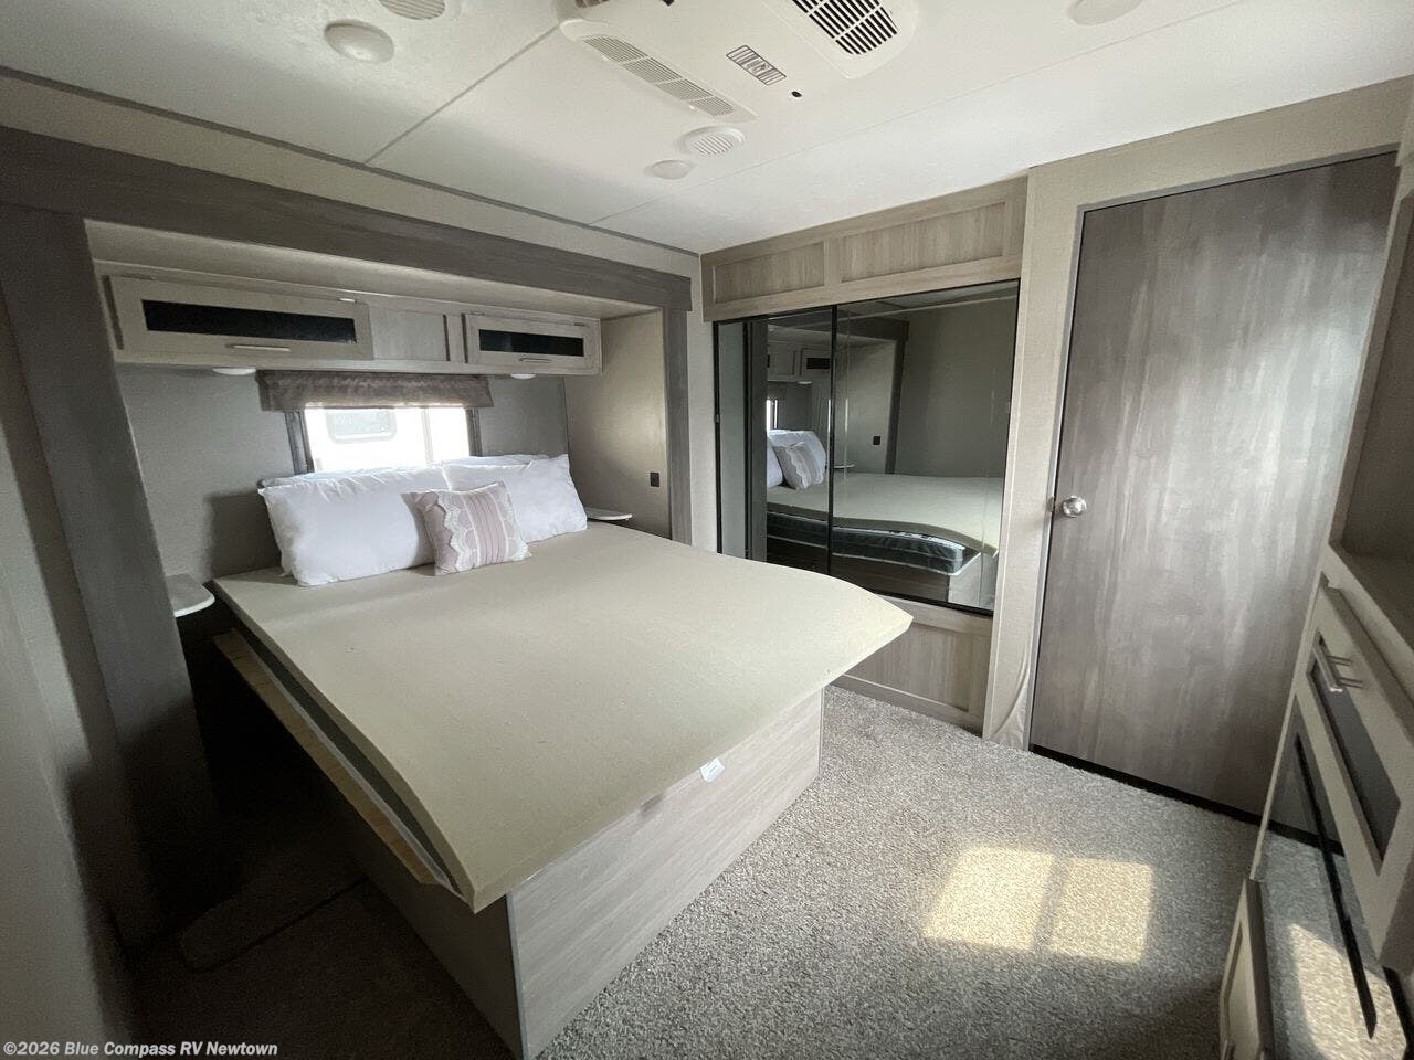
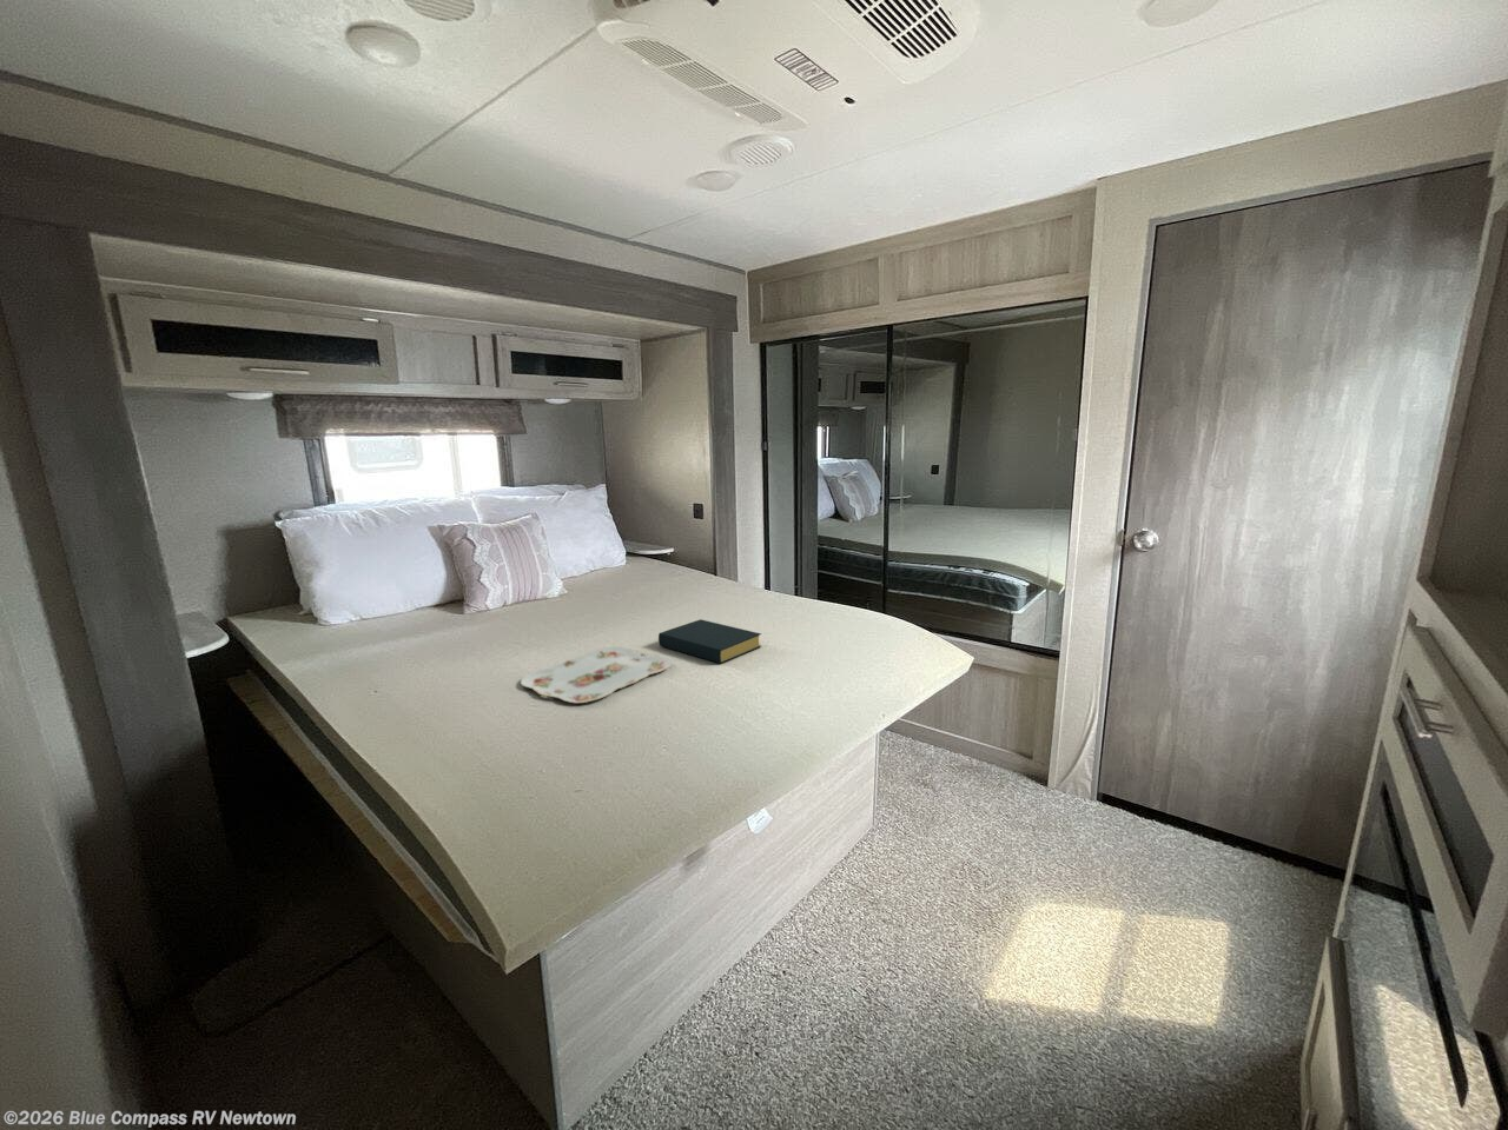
+ hardback book [658,618,762,665]
+ serving tray [520,646,673,704]
